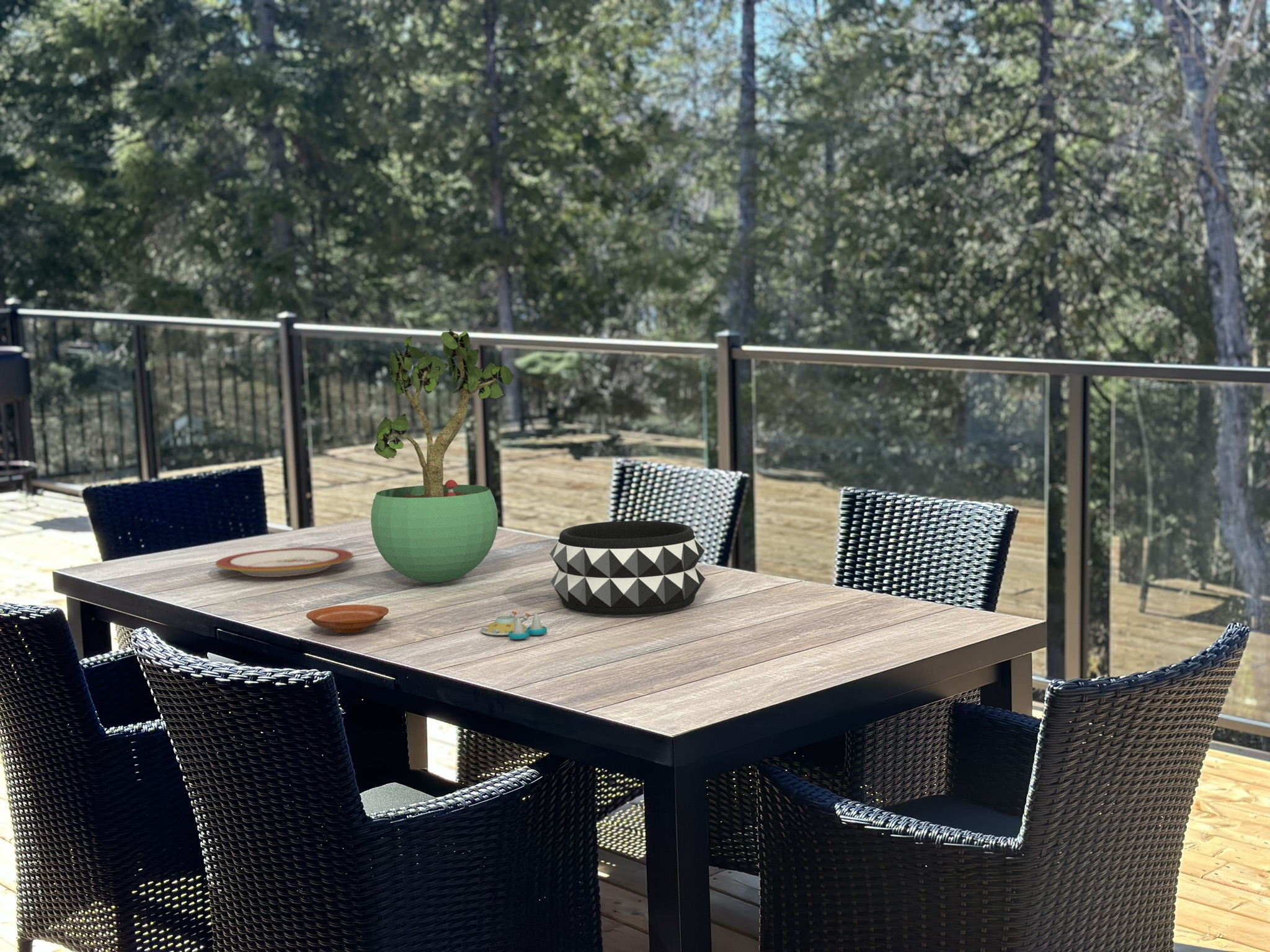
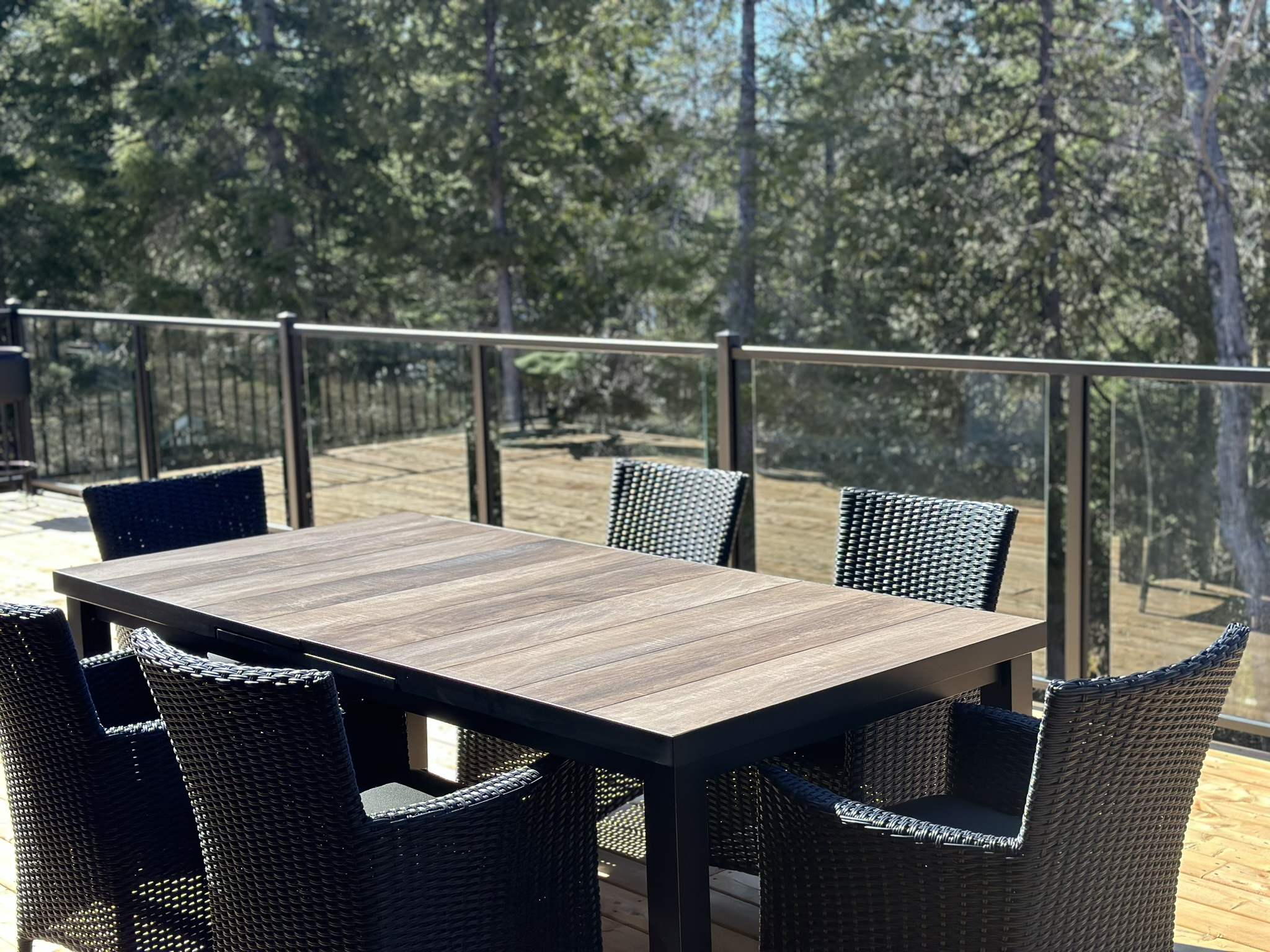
- decorative bowl [549,520,706,615]
- plate [215,547,353,578]
- salt and pepper shaker set [480,610,548,640]
- potted plant [370,328,515,583]
- plate [306,604,389,633]
